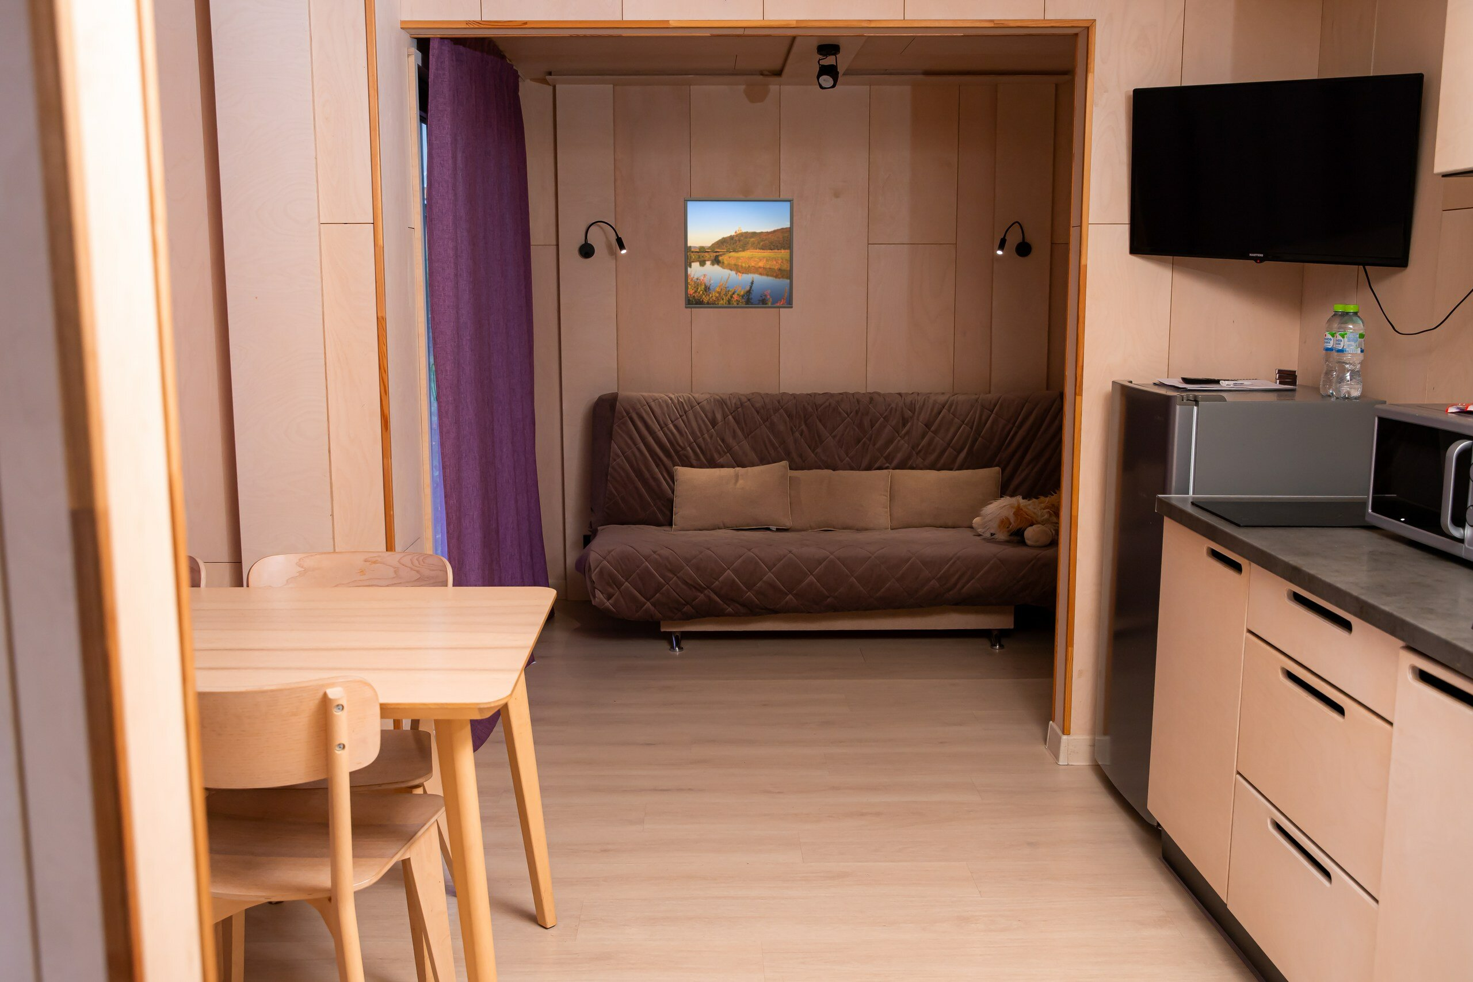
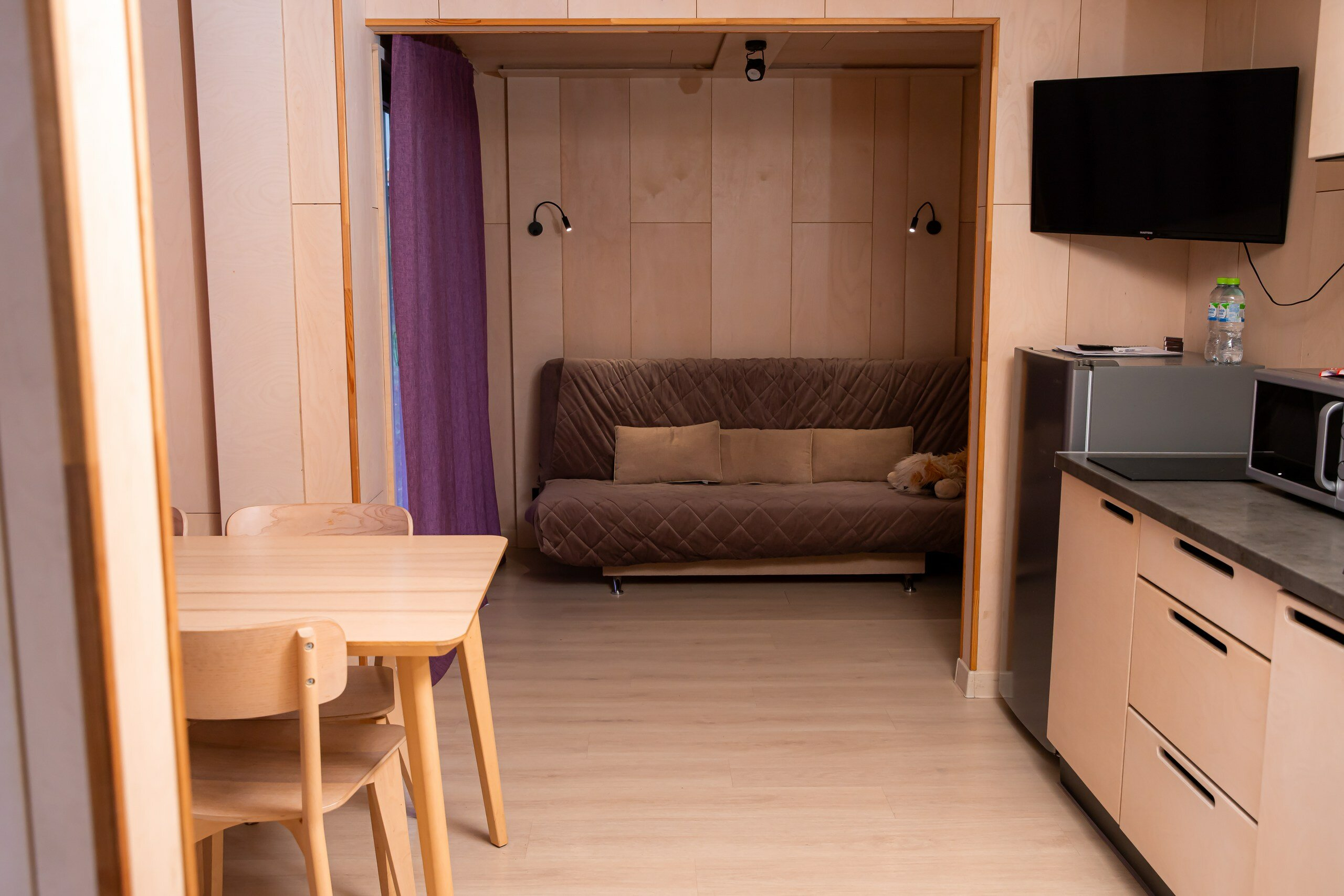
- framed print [684,197,793,309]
